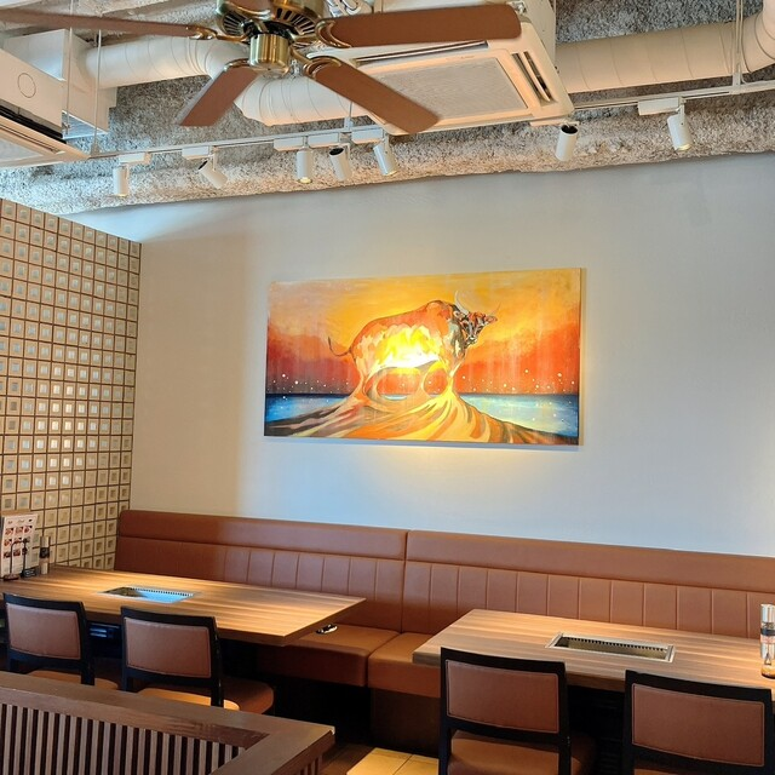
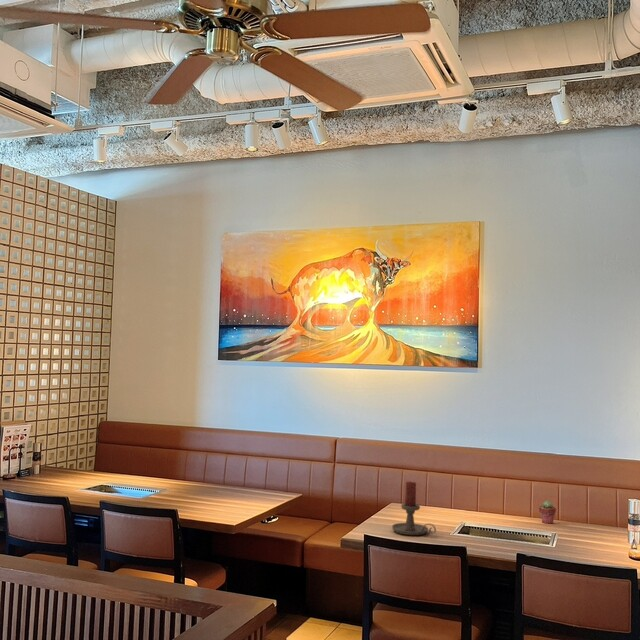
+ potted succulent [538,500,557,525]
+ candle holder [391,480,437,536]
